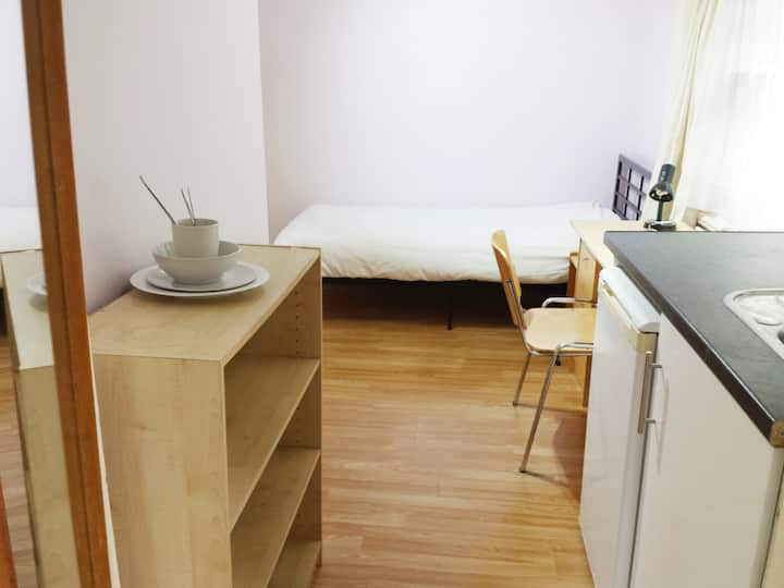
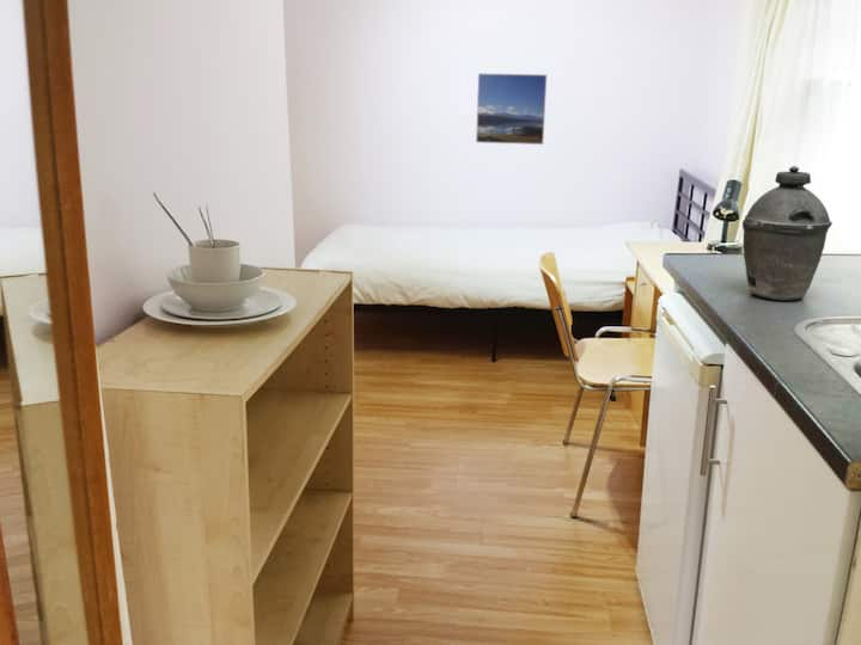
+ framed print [475,72,548,146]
+ kettle [741,165,833,302]
